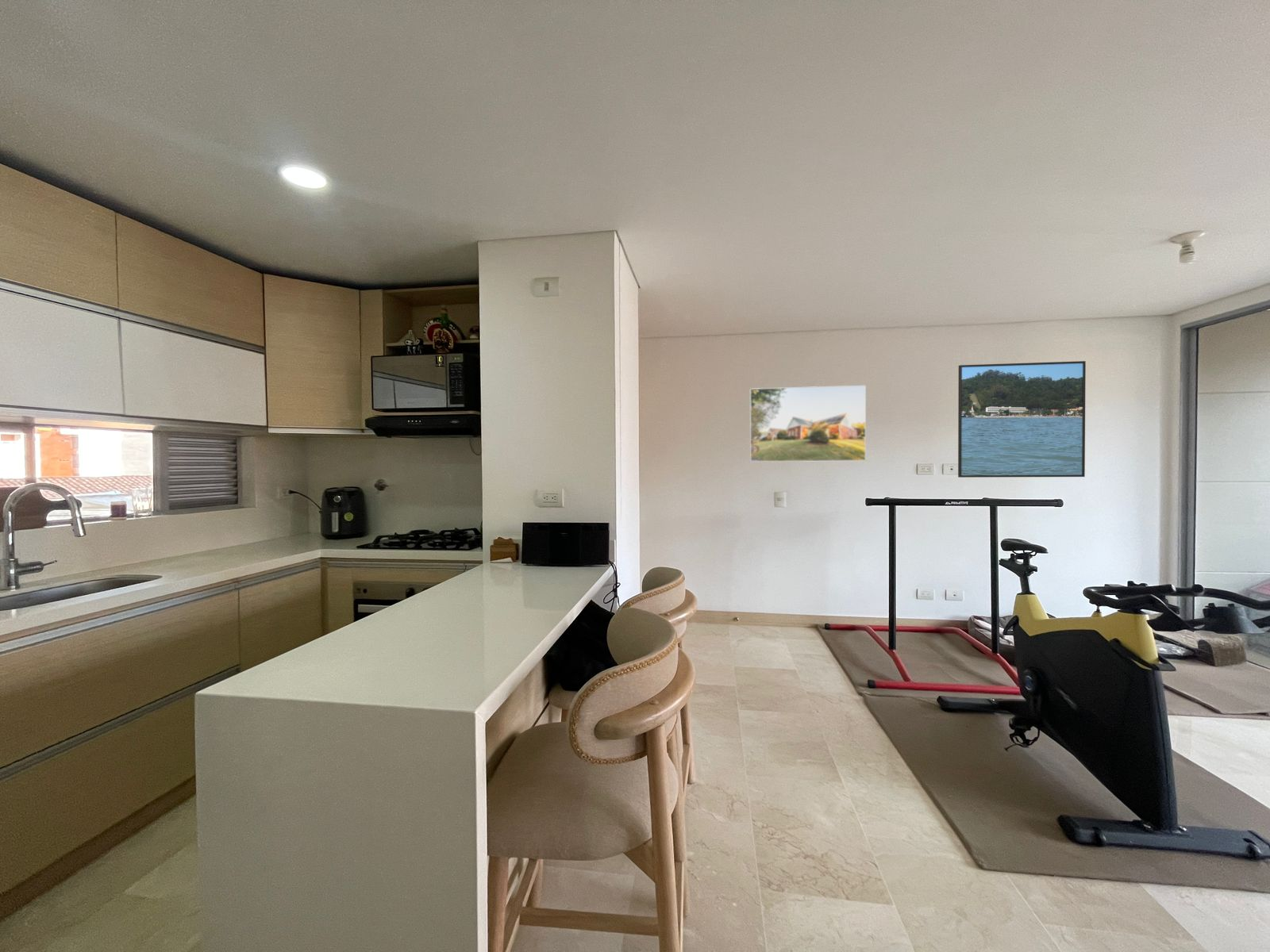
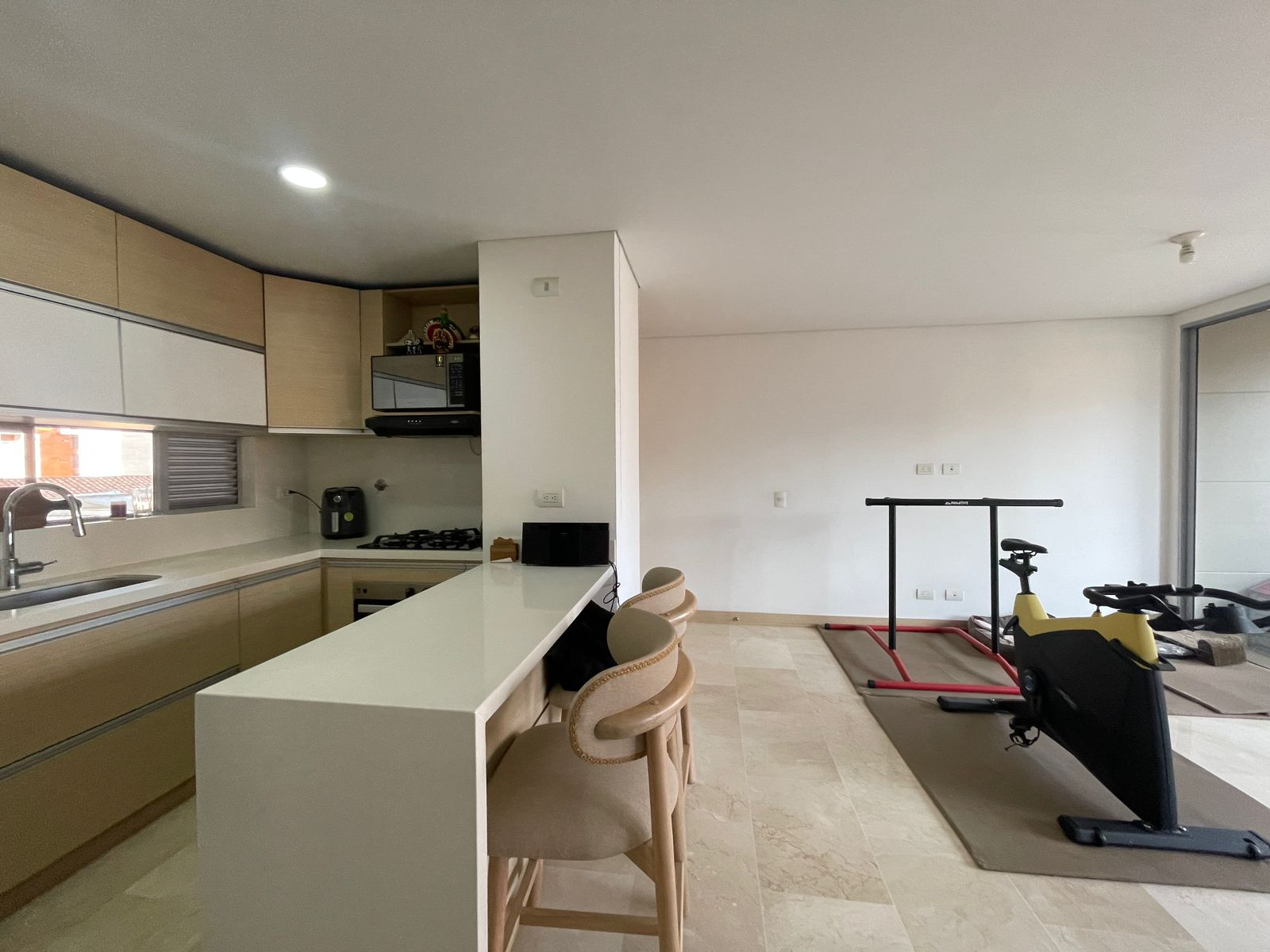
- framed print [749,385,867,463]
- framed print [957,360,1087,478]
